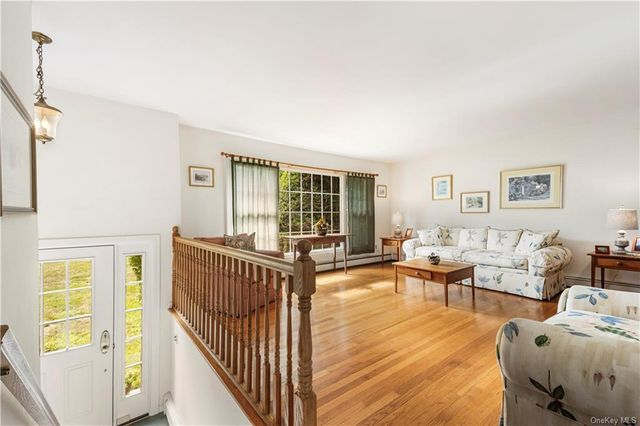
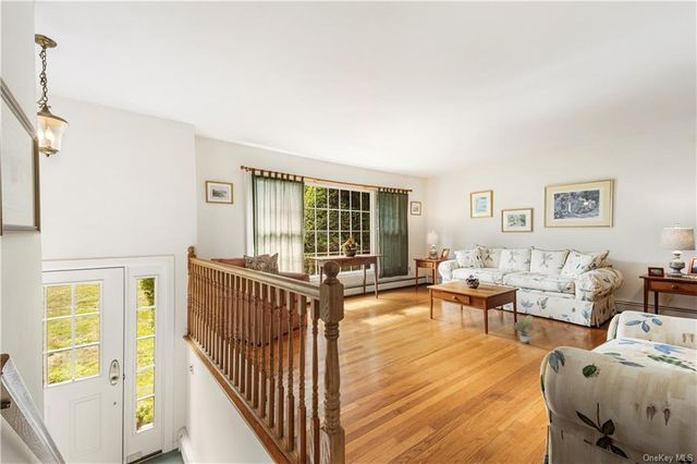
+ potted plant [512,315,534,344]
